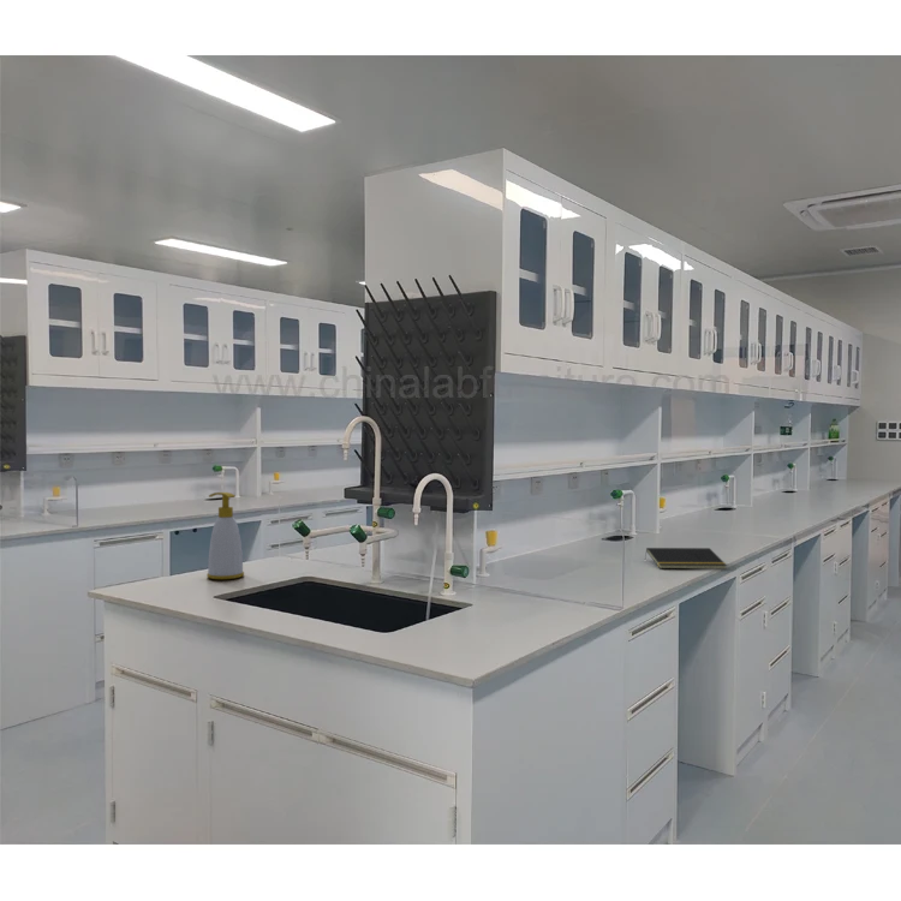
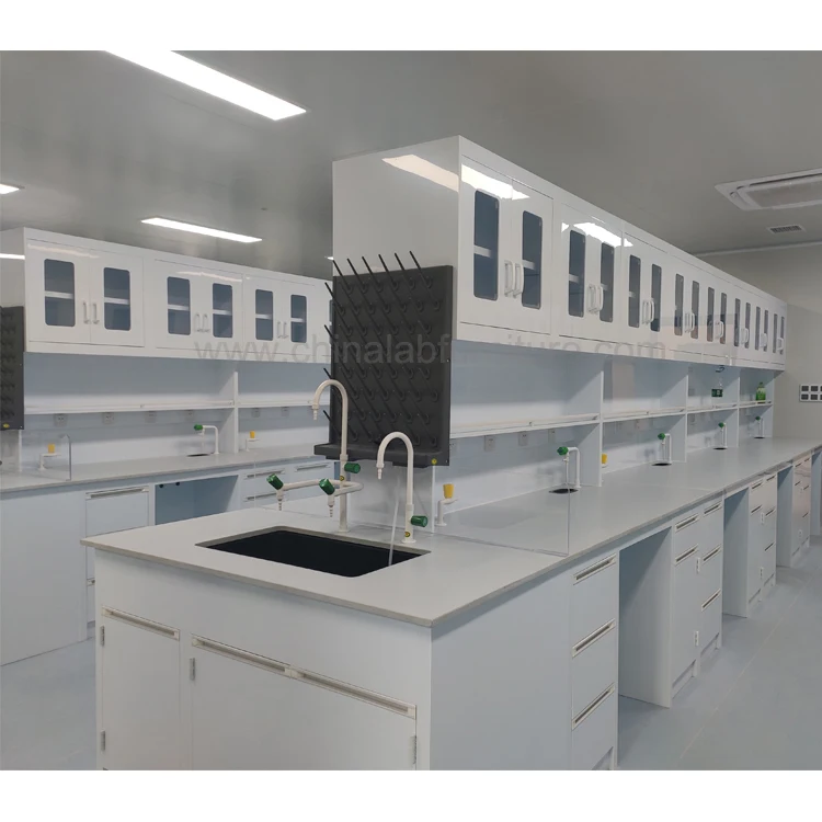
- soap bottle [205,491,245,580]
- notepad [644,547,728,571]
